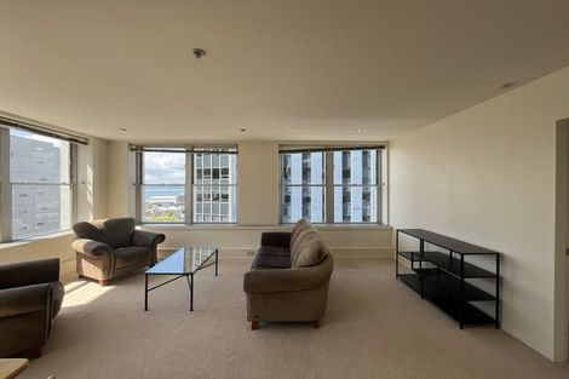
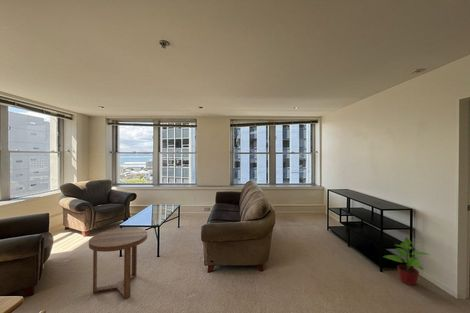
+ side table [88,227,148,300]
+ potted plant [382,236,430,286]
